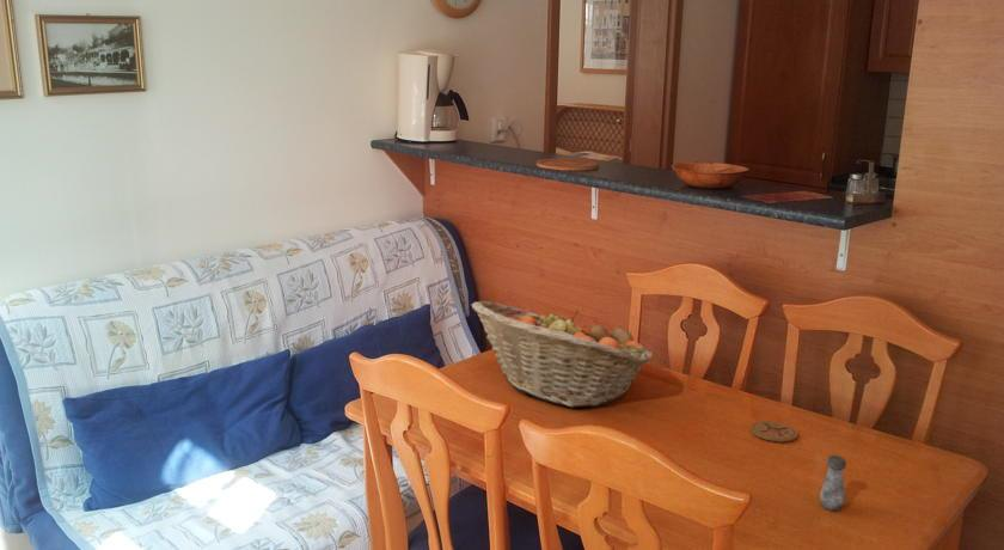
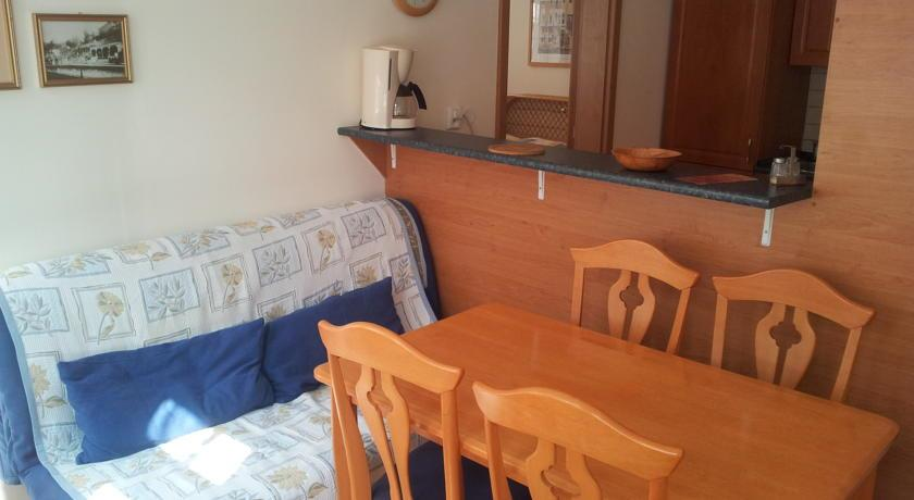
- coaster [749,420,798,442]
- fruit basket [470,300,654,408]
- salt shaker [819,454,847,512]
